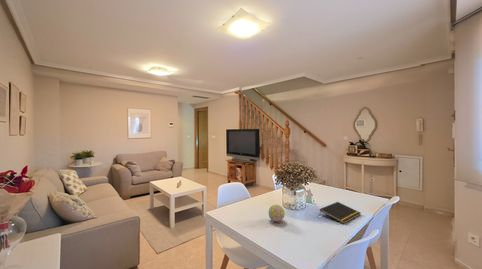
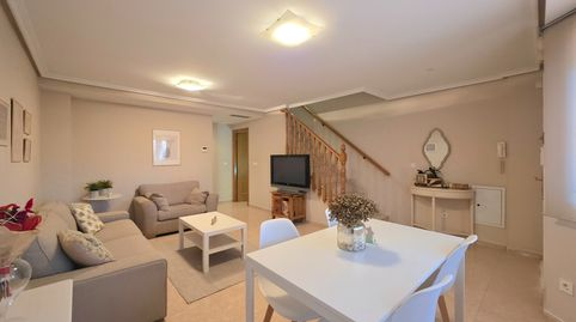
- decorative ball [267,204,286,223]
- notepad [319,201,362,225]
